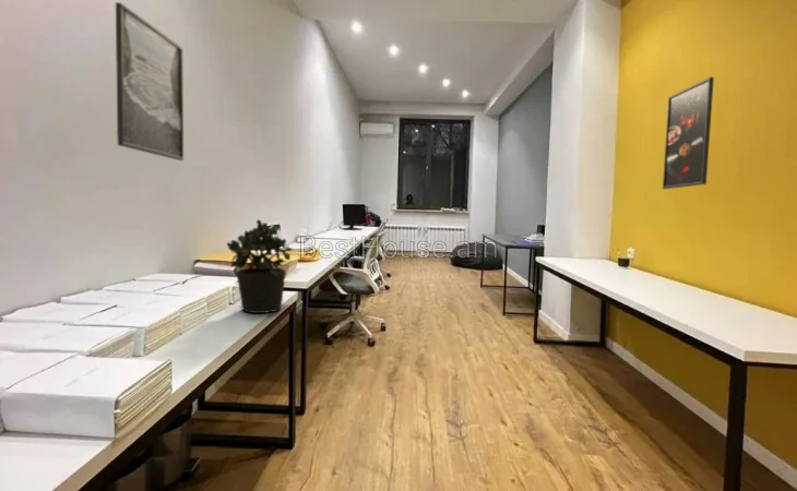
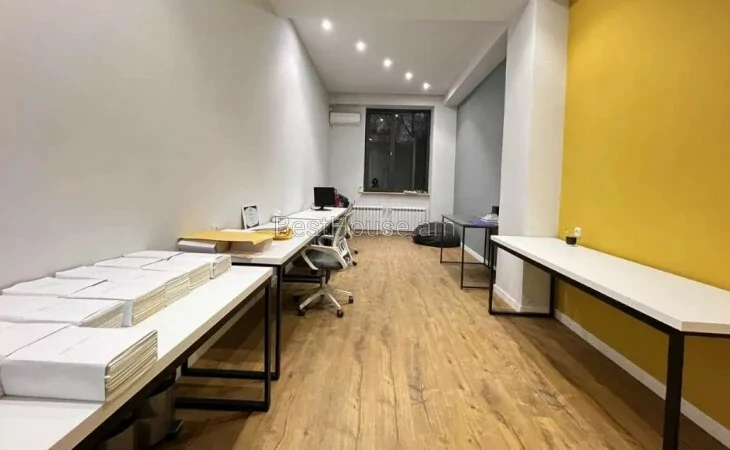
- potted plant [226,218,294,314]
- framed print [115,1,185,161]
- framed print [662,76,715,190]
